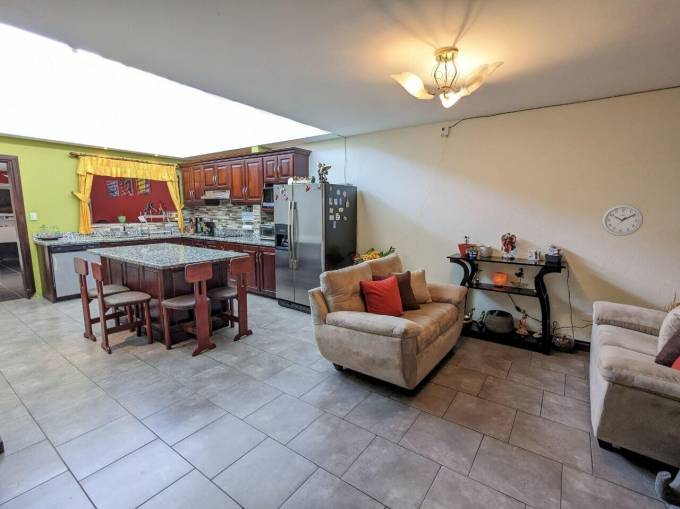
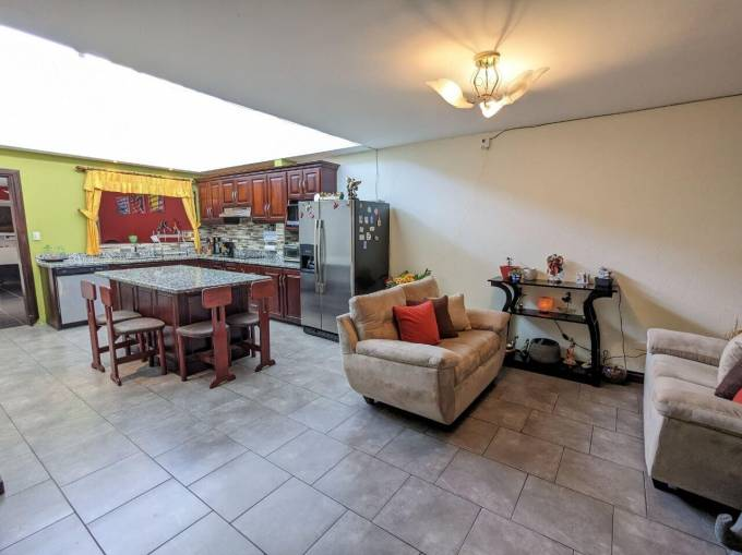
- wall clock [601,203,644,237]
